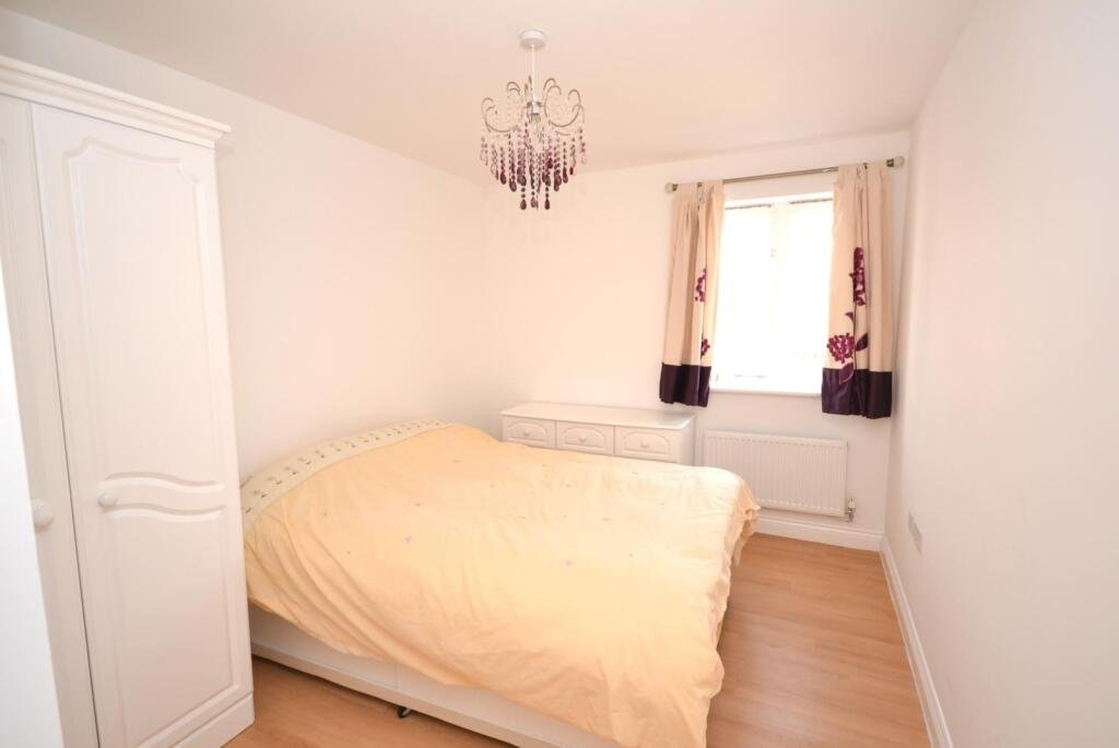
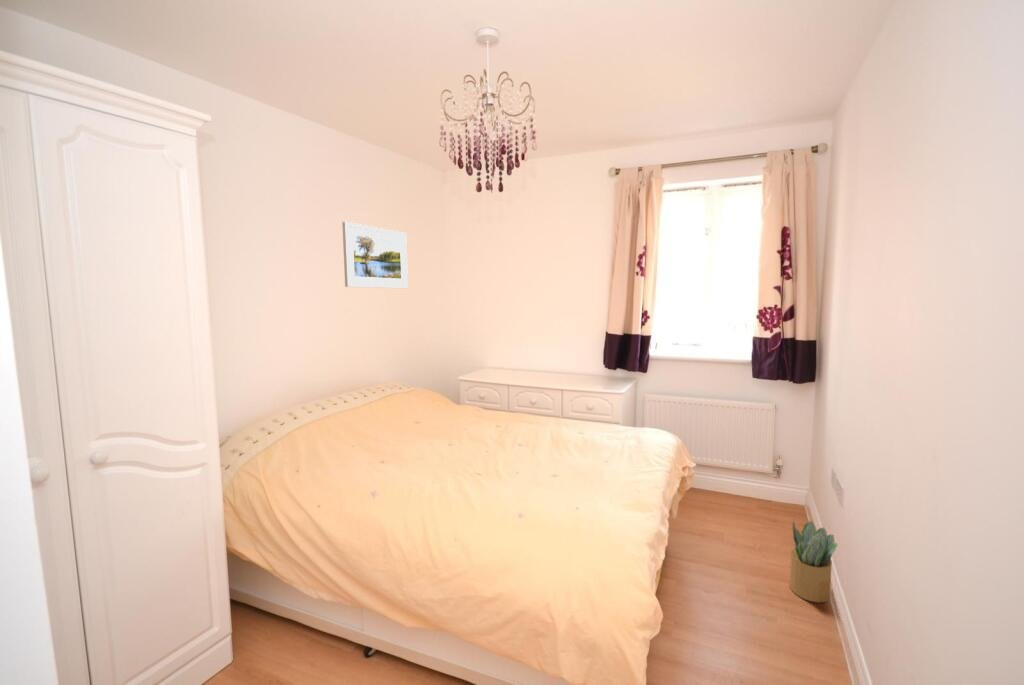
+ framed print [341,221,409,289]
+ potted plant [789,520,839,604]
